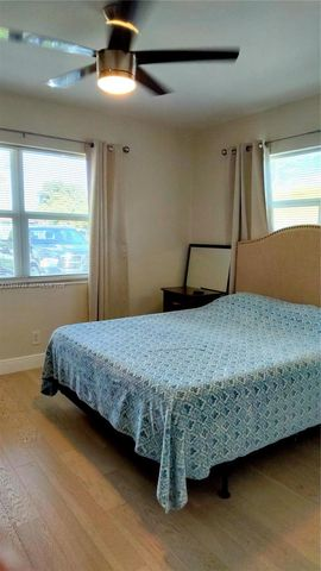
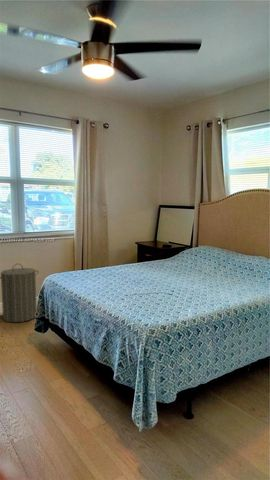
+ laundry hamper [0,263,40,323]
